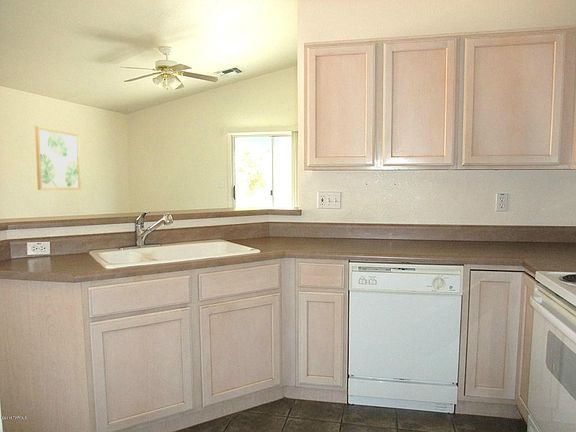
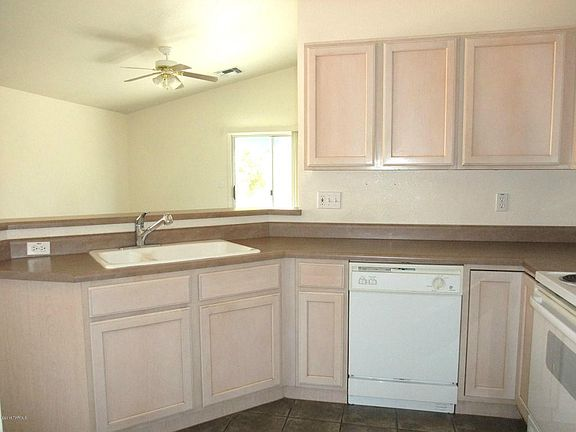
- wall art [34,125,82,191]
